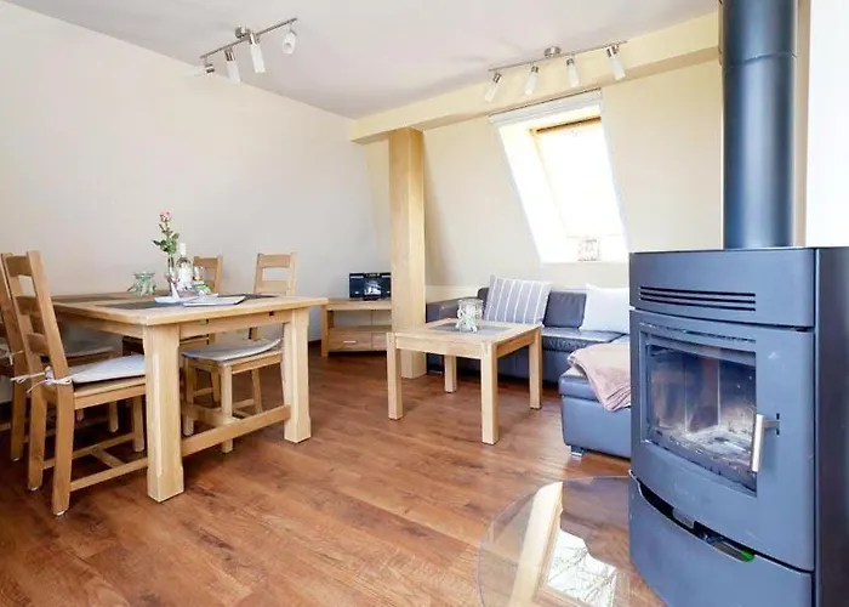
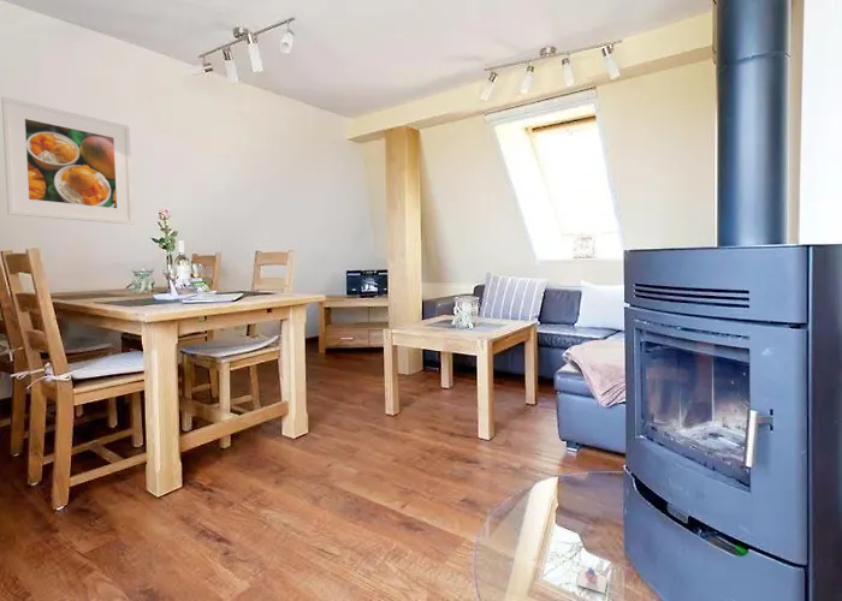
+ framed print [0,96,135,226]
+ frog figurine [575,566,609,595]
